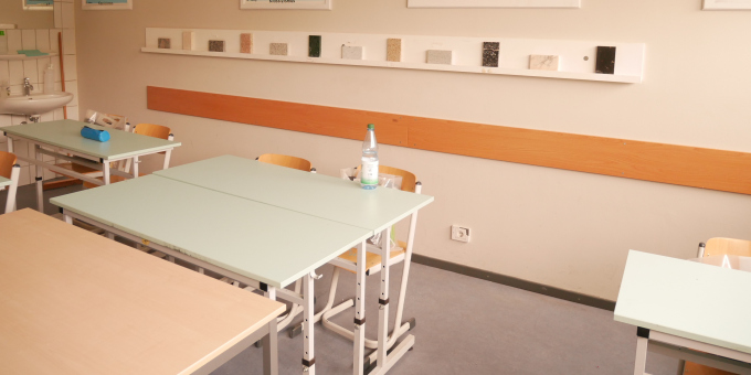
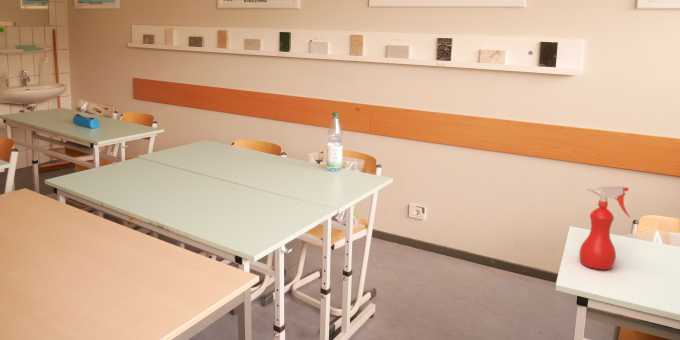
+ spray bottle [578,185,631,271]
